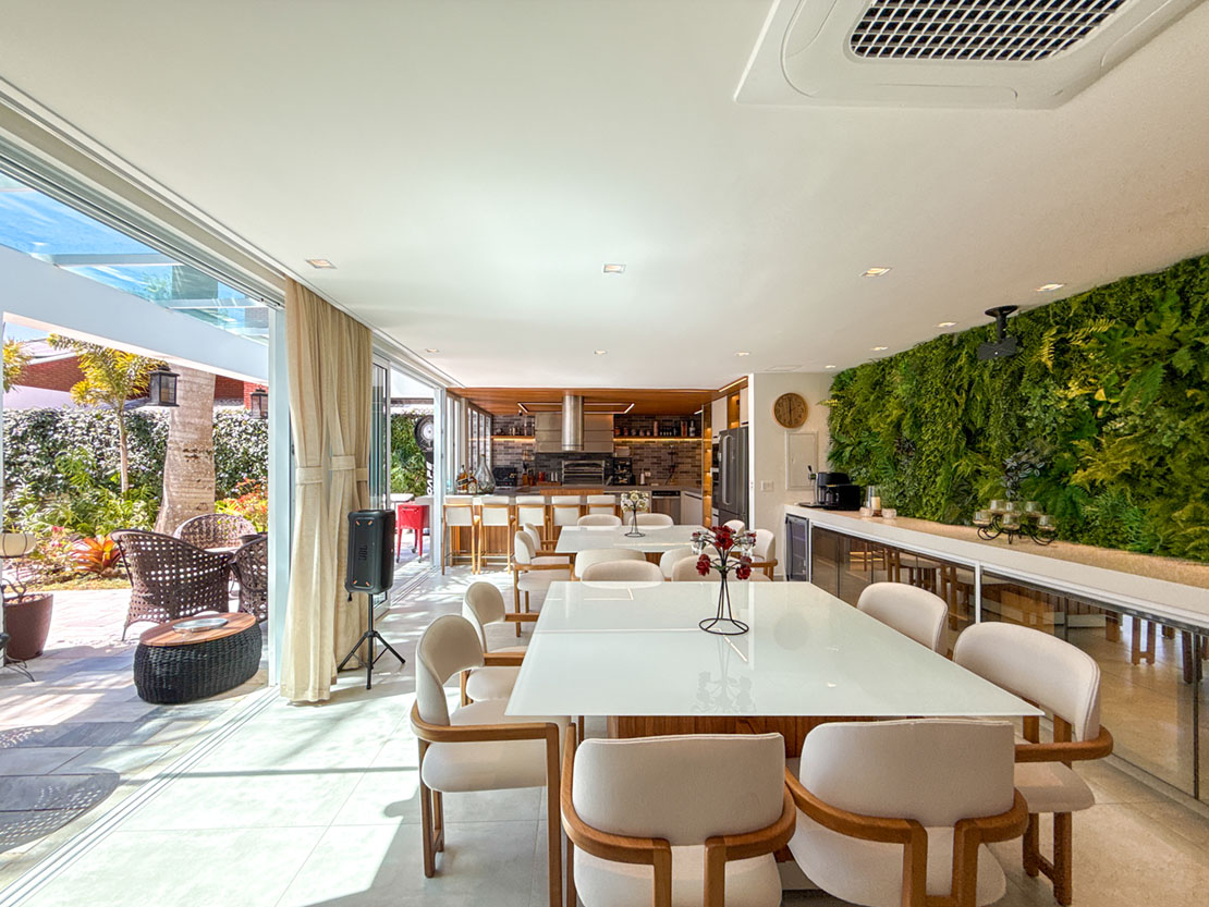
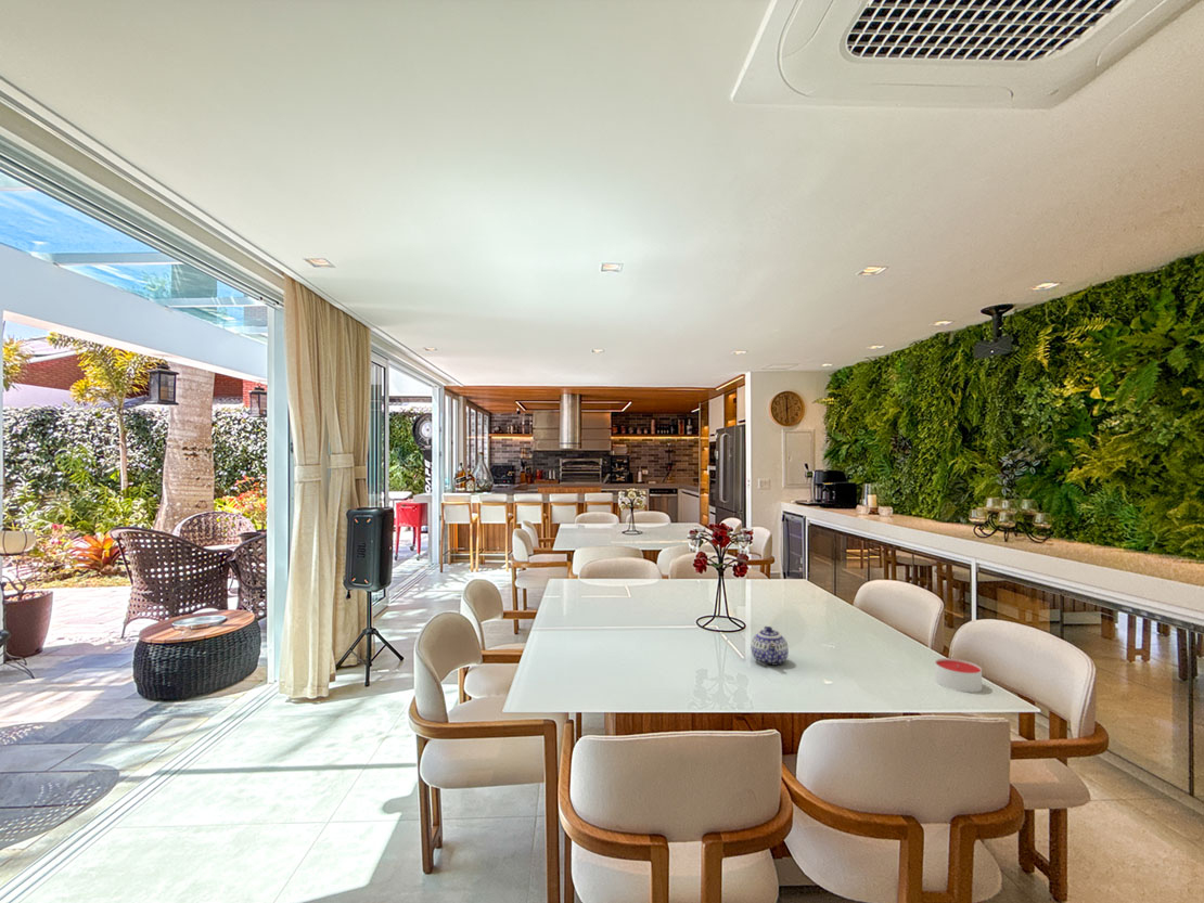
+ teapot [750,625,790,667]
+ candle [934,657,983,693]
